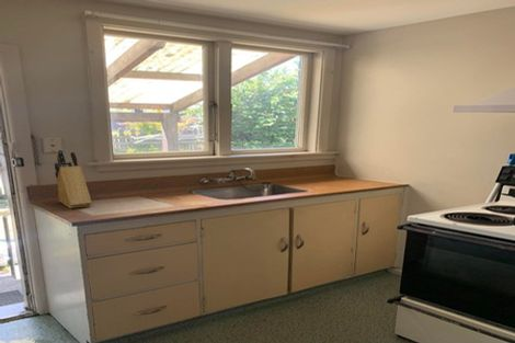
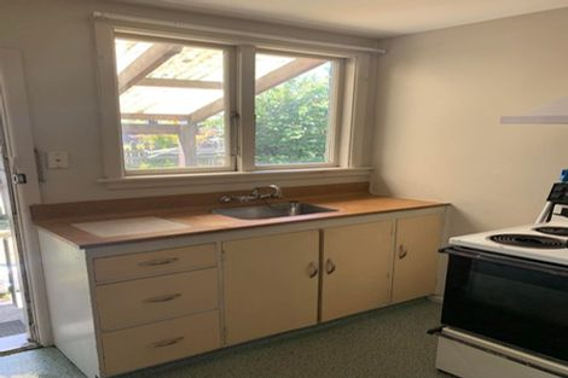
- knife block [54,149,92,209]
